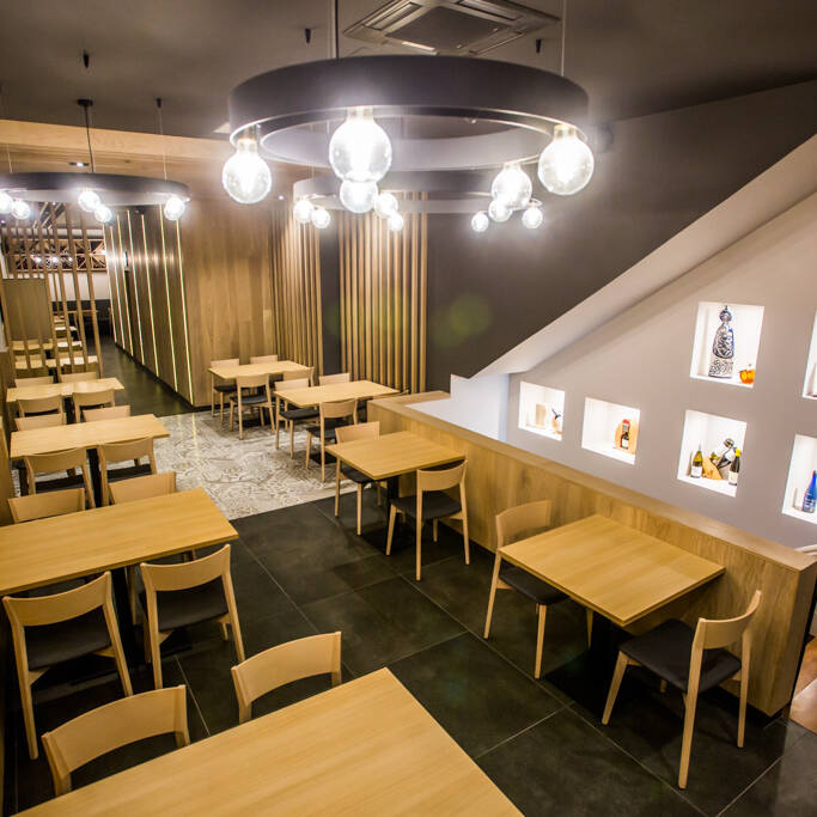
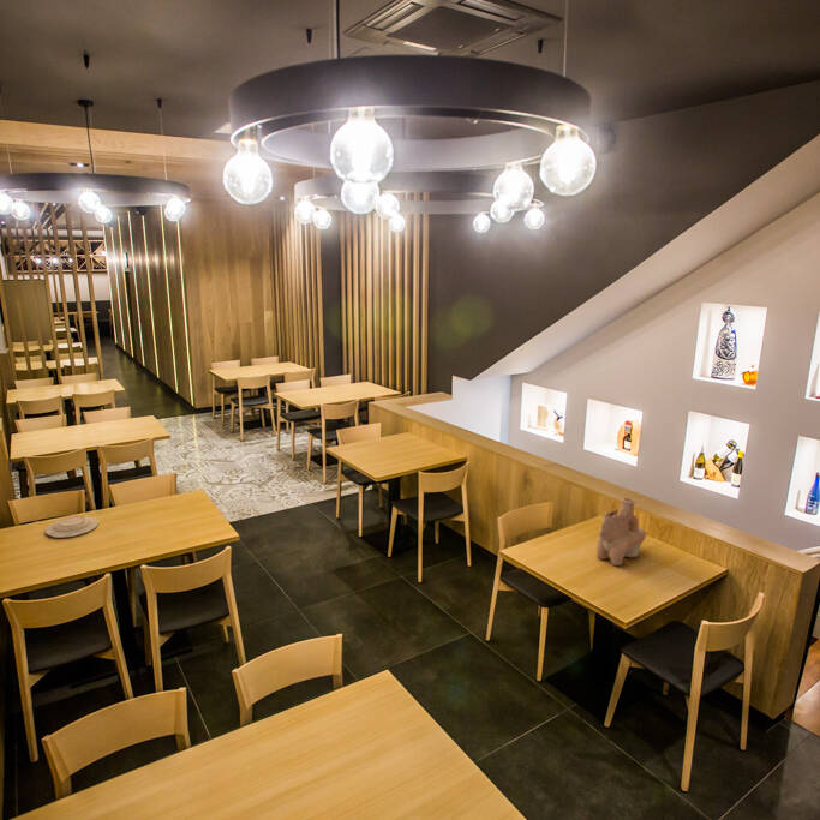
+ decorative vase [595,497,648,567]
+ plate [44,515,100,539]
